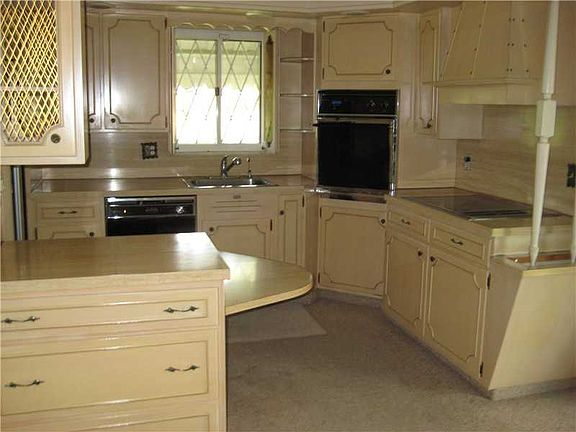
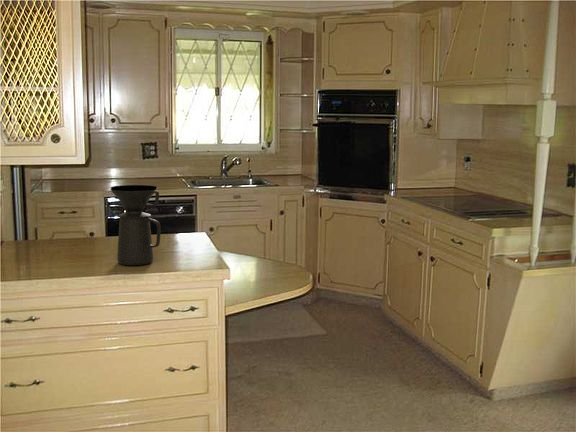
+ coffee maker [109,184,161,266]
